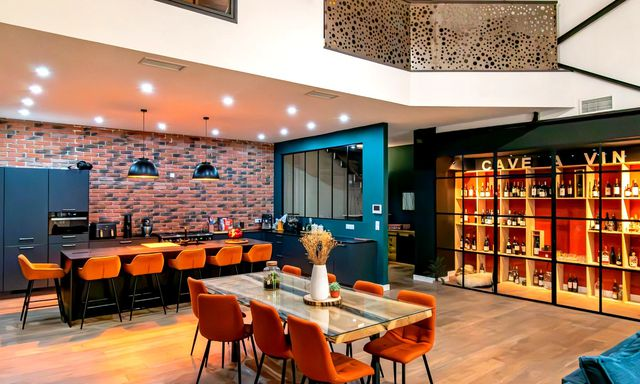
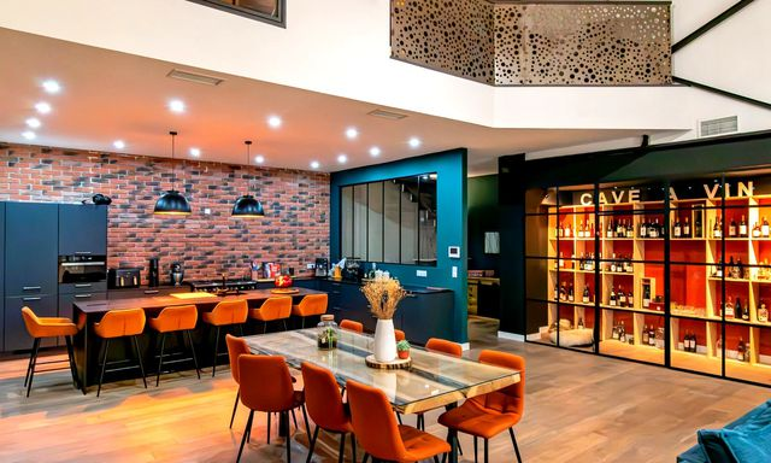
- indoor plant [422,256,447,291]
